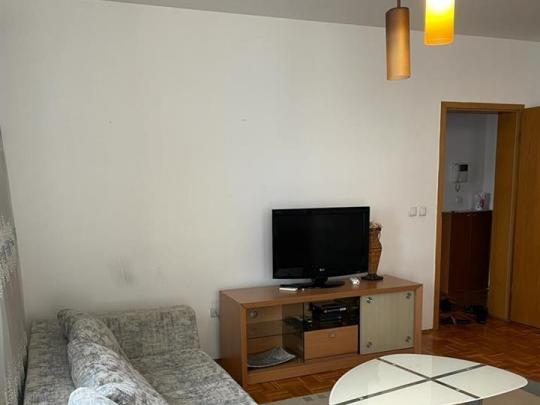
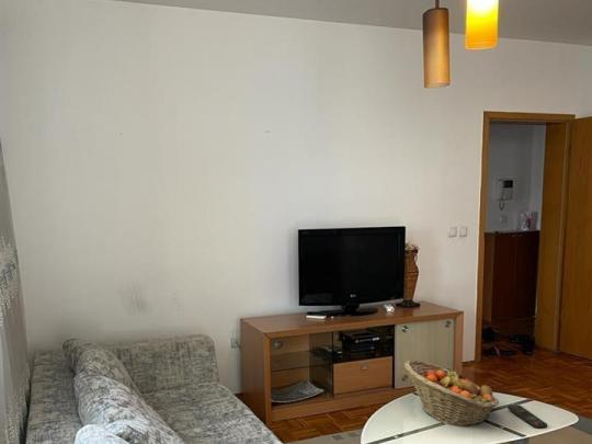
+ fruit basket [403,360,500,428]
+ remote control [506,403,548,430]
